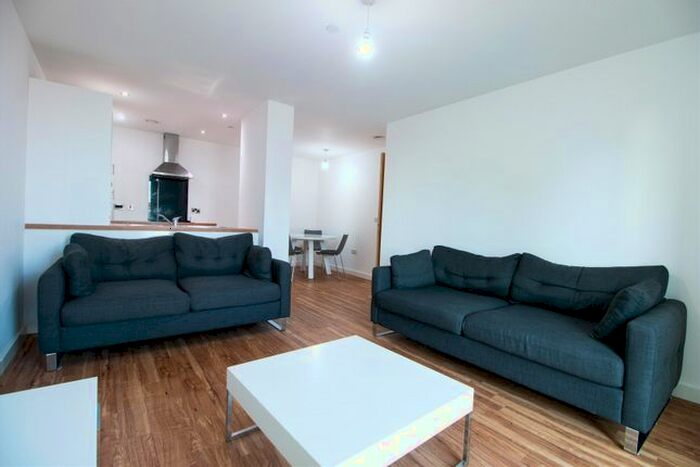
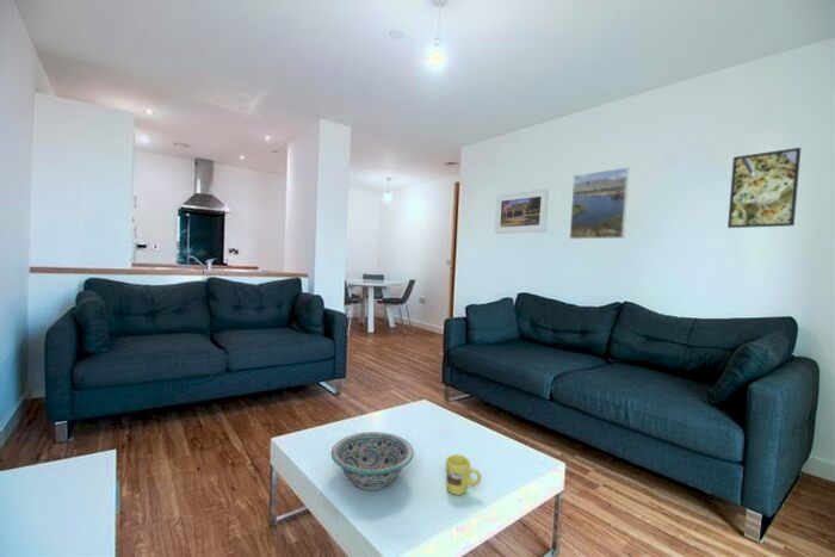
+ decorative bowl [330,431,415,491]
+ mug [445,453,482,496]
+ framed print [569,166,630,240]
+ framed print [726,147,802,229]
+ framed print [494,187,550,235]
